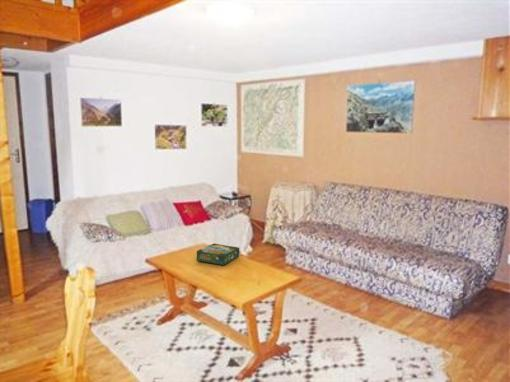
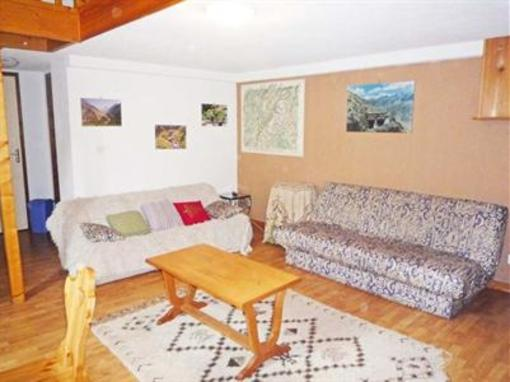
- board game [196,243,240,266]
